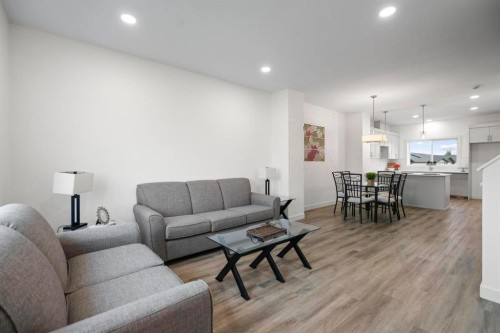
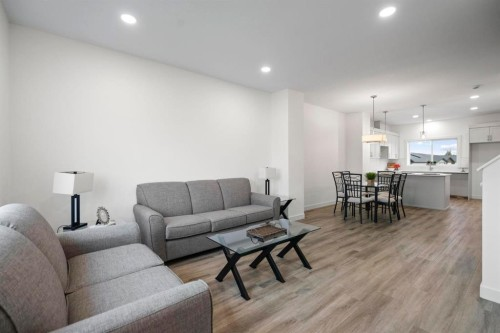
- wall art [302,122,326,162]
